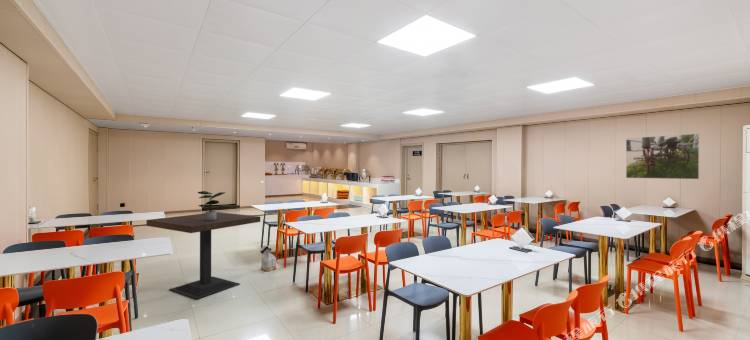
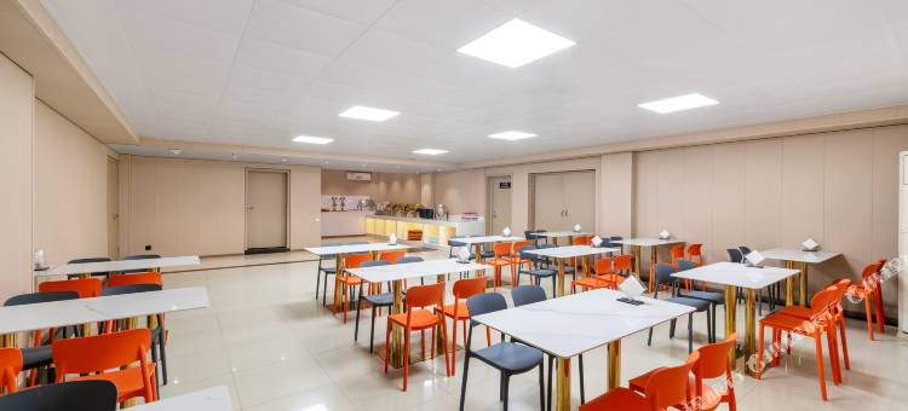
- bag [258,244,278,272]
- dining table [145,211,261,300]
- potted plant [197,190,227,221]
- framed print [625,133,700,180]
